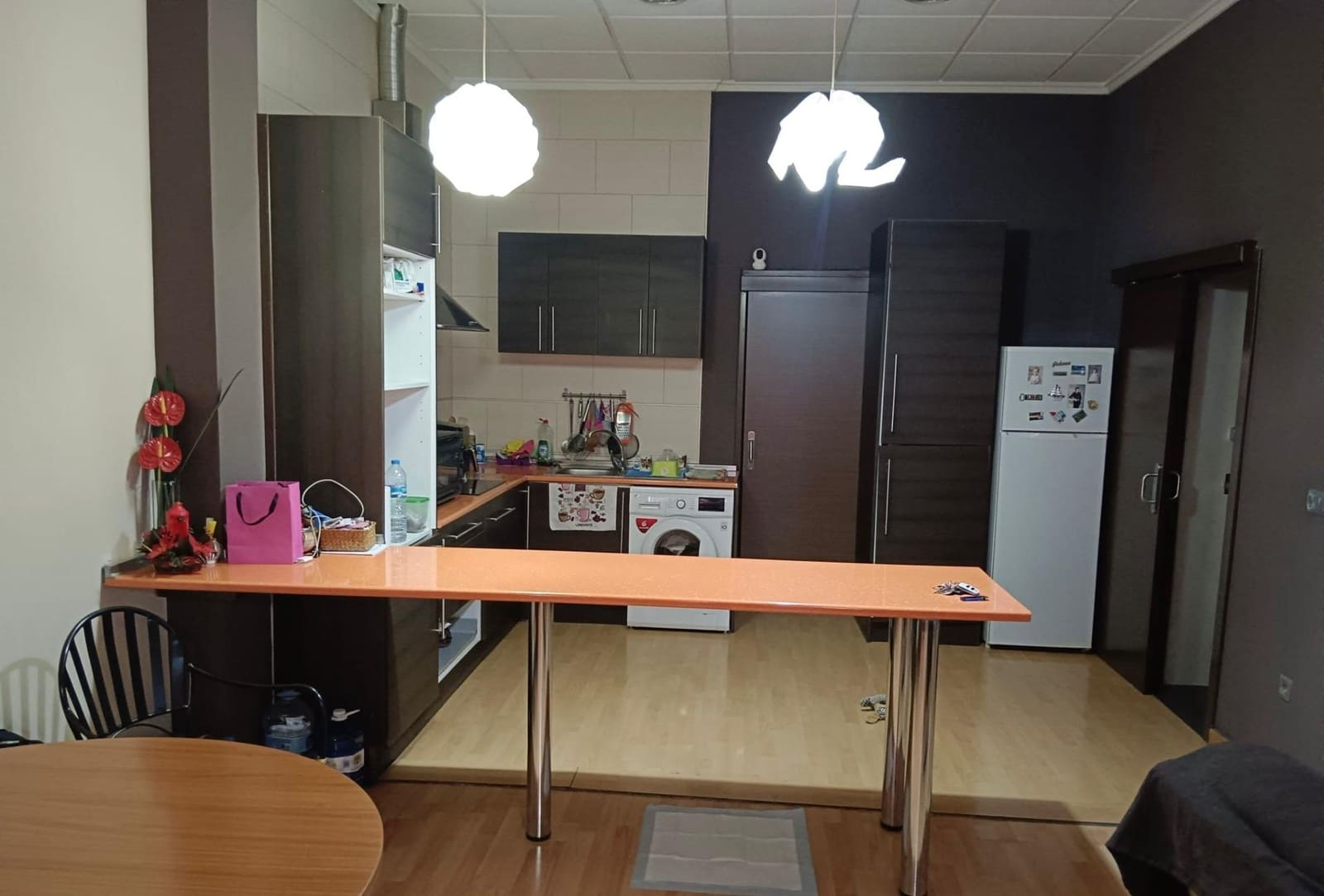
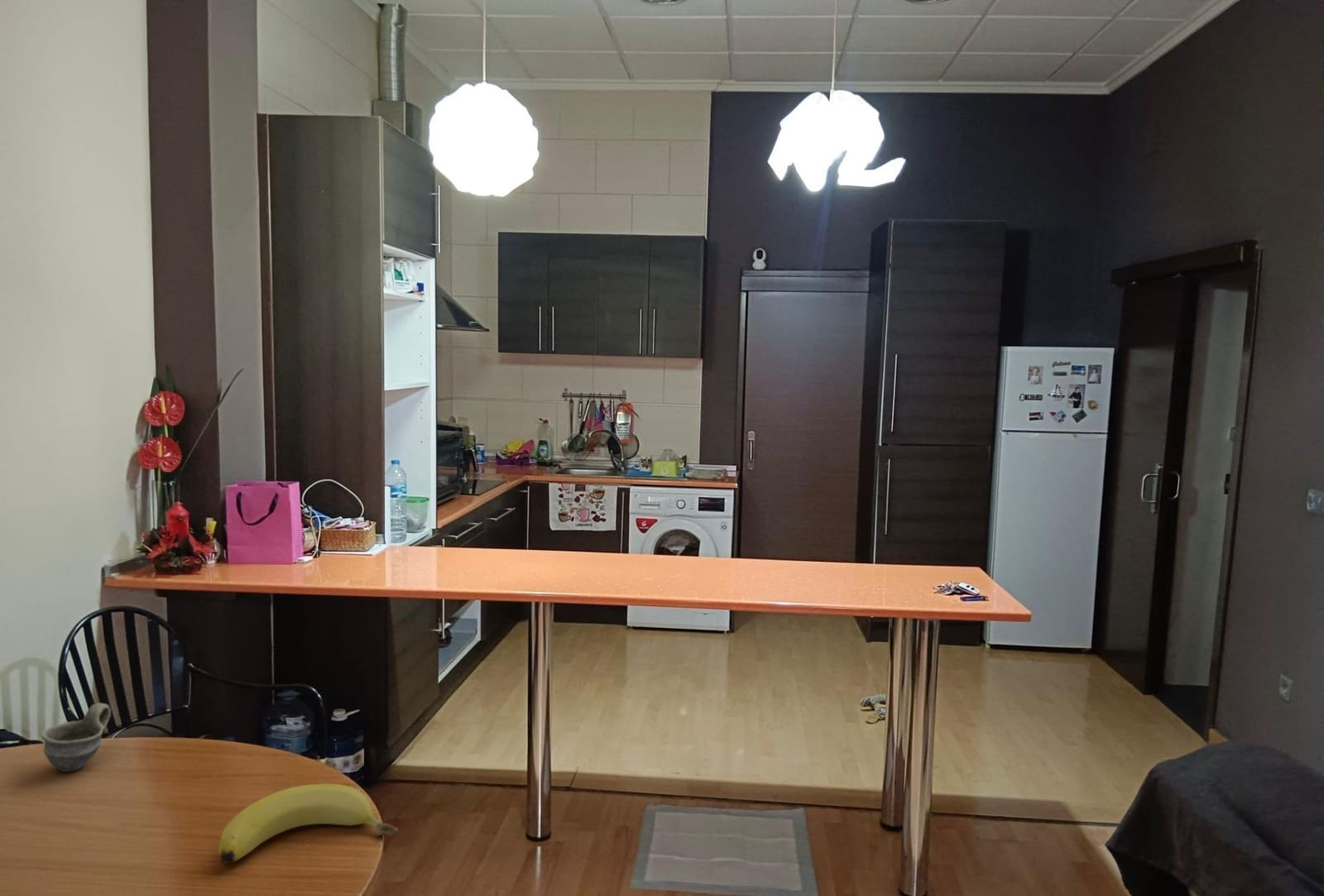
+ cup [41,702,112,773]
+ banana [218,783,399,864]
